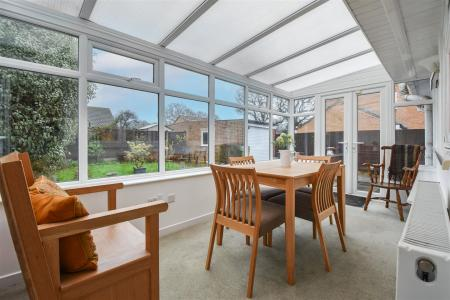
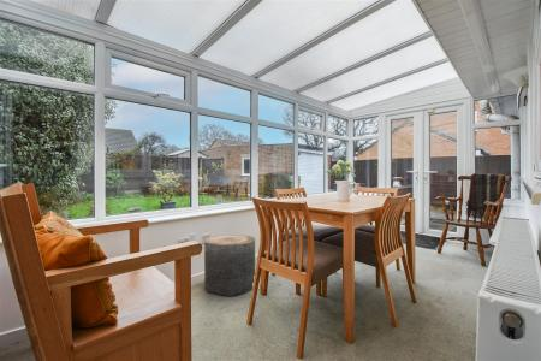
+ stool [203,233,256,297]
